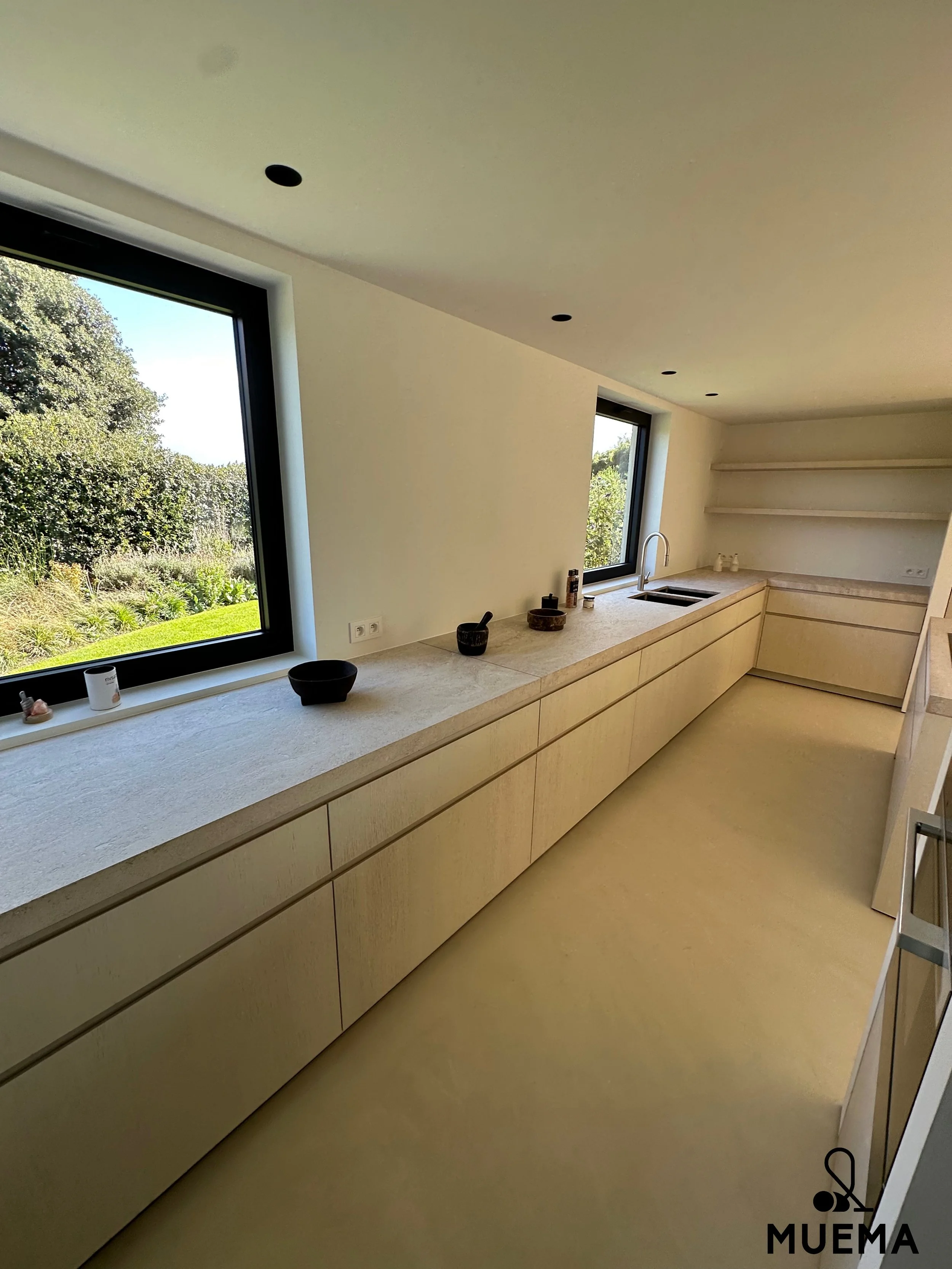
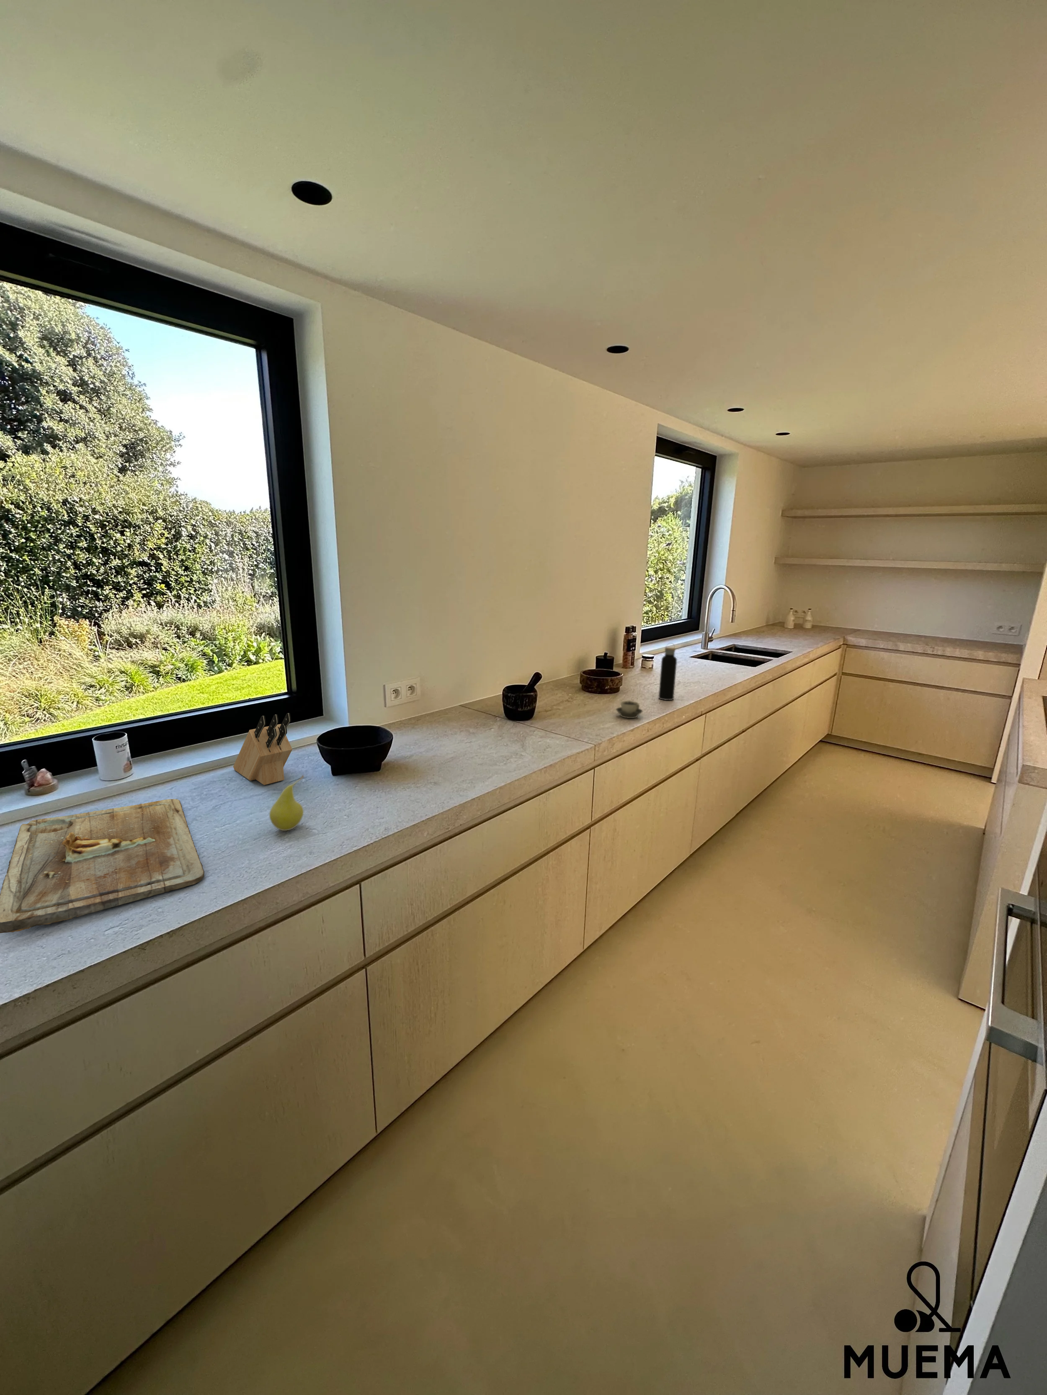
+ cup [616,700,643,719]
+ knife block [233,712,293,786]
+ water bottle [659,642,677,700]
+ cutting board [0,798,205,933]
+ fruit [268,775,305,831]
